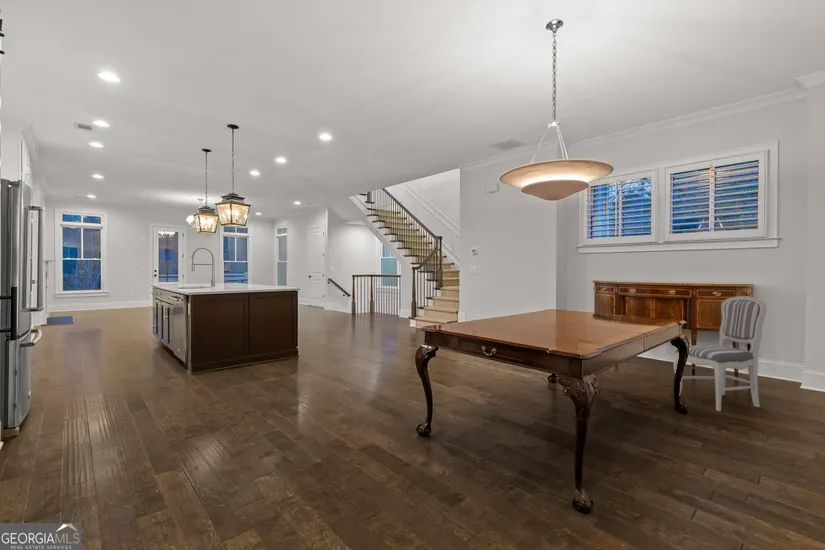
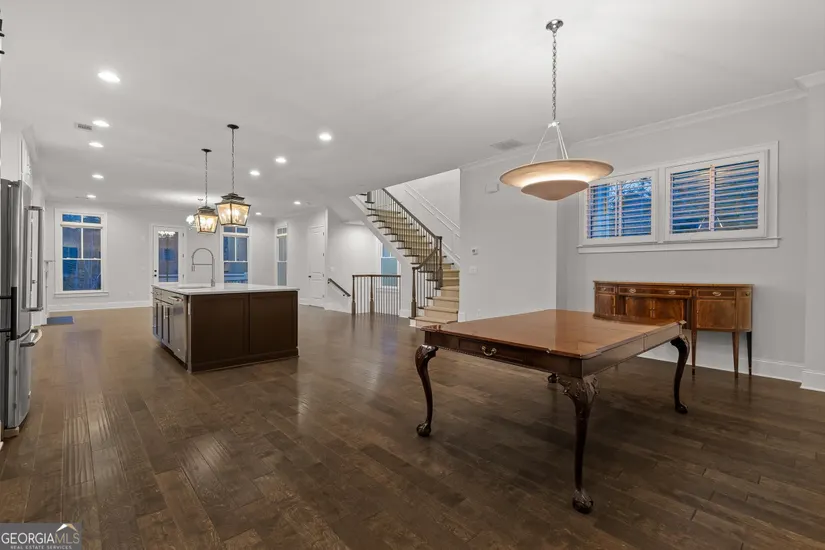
- dining chair [673,295,767,412]
